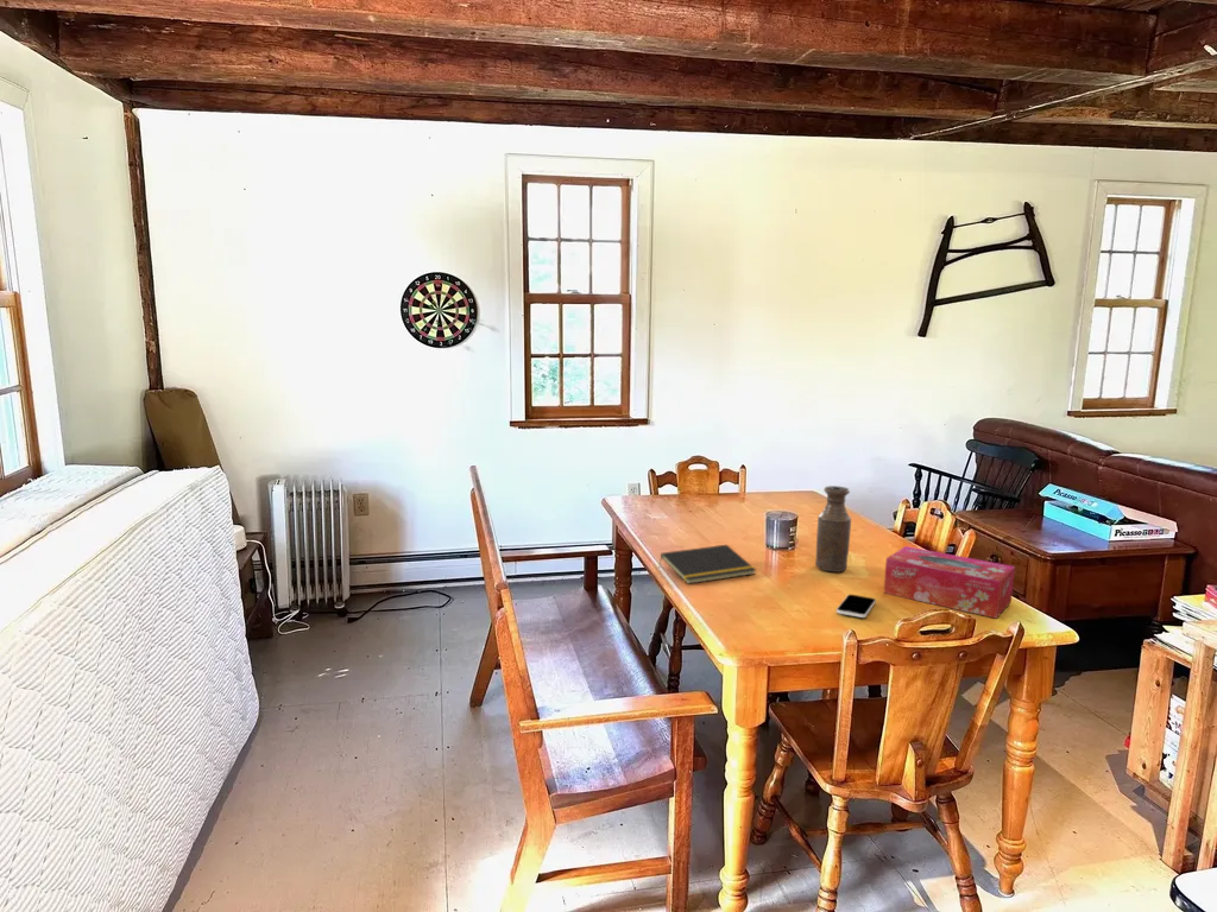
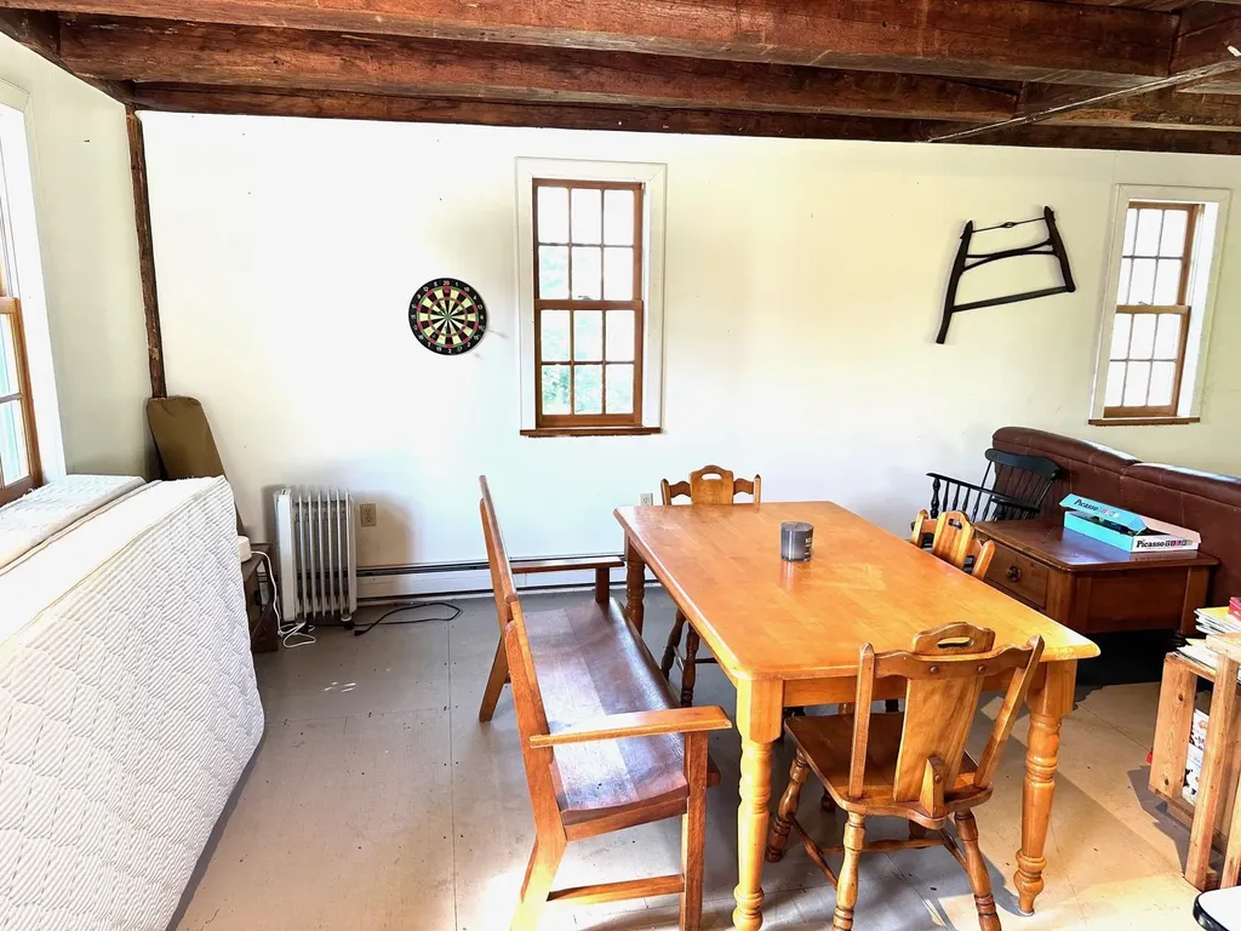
- smartphone [835,594,877,619]
- notepad [658,544,757,585]
- tissue box [883,545,1016,620]
- bottle [814,484,852,574]
